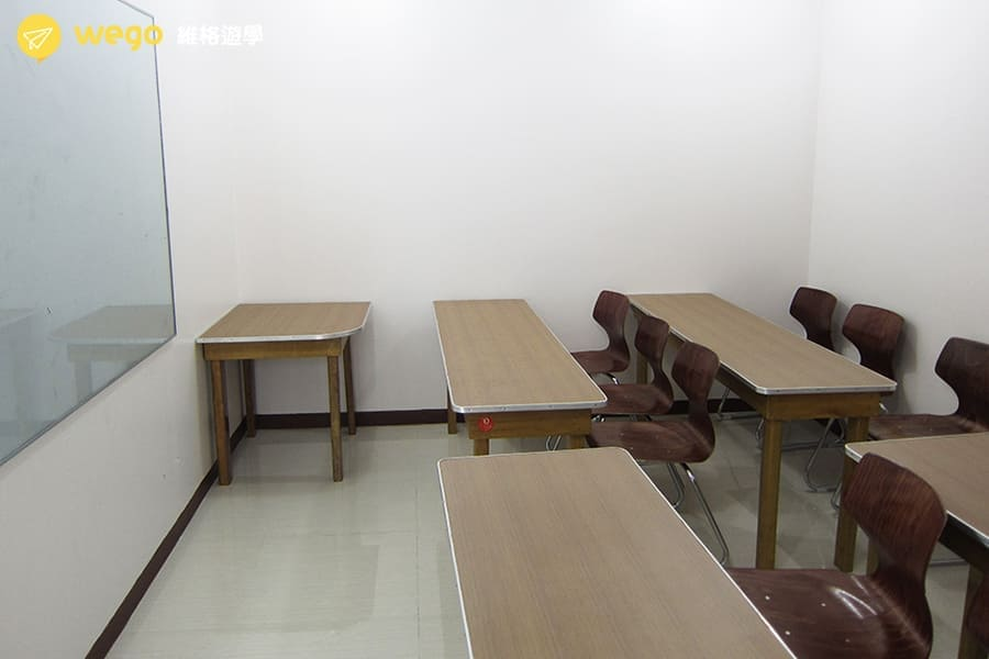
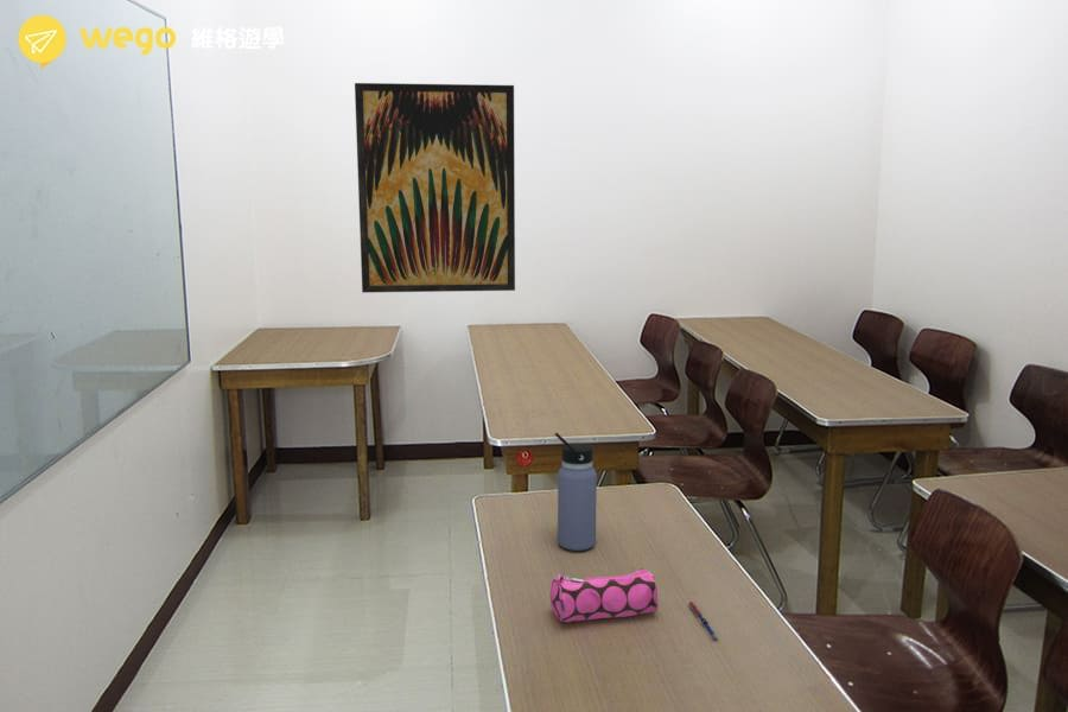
+ pencil case [549,567,660,623]
+ wall art [354,82,516,293]
+ water bottle [554,432,598,552]
+ pen [687,600,720,640]
